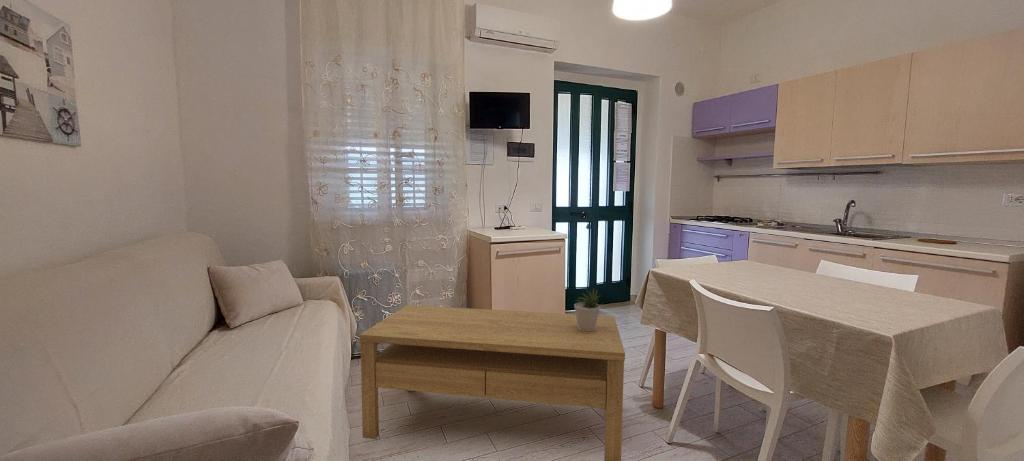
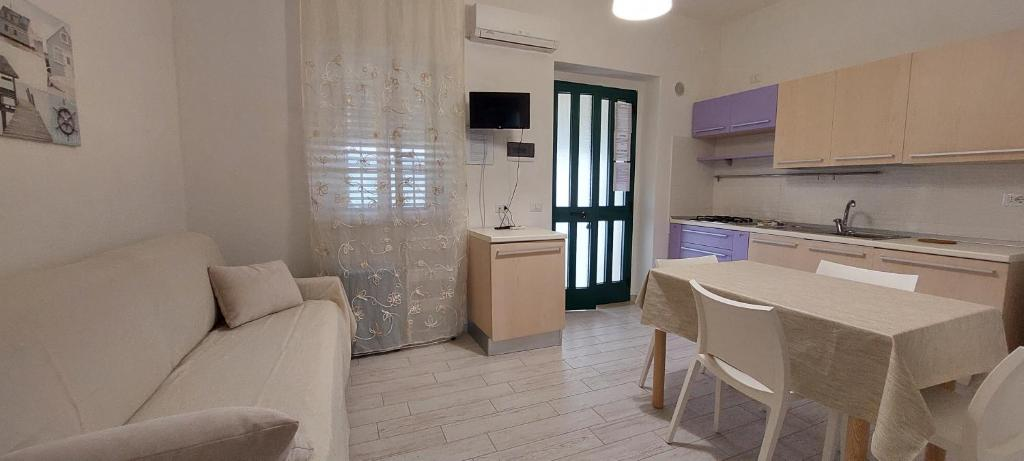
- coffee table [358,304,626,461]
- potted plant [573,287,605,331]
